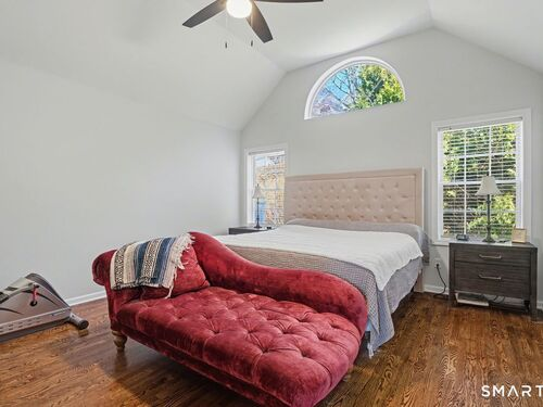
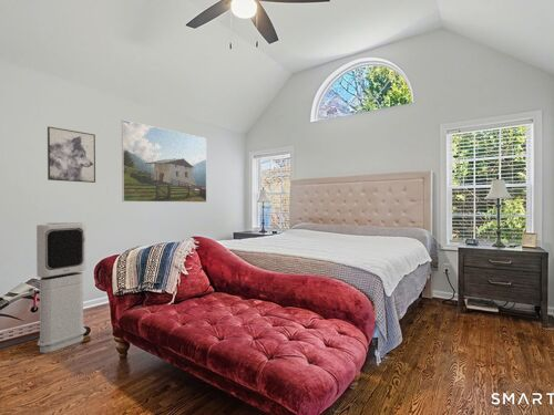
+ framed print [121,118,207,204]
+ air purifier [35,221,88,354]
+ wall art [47,125,96,184]
